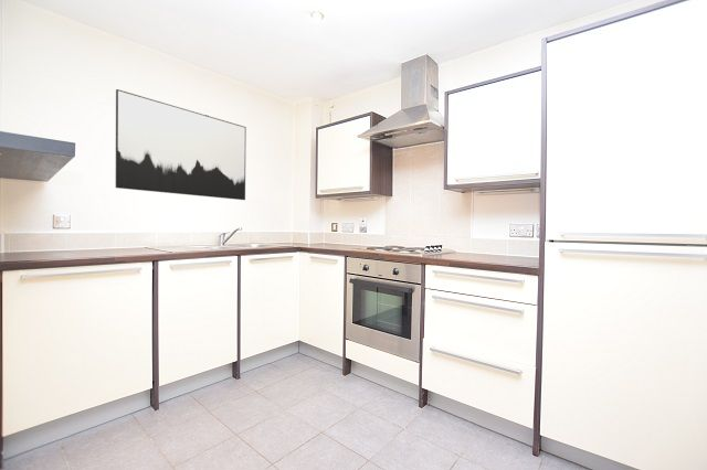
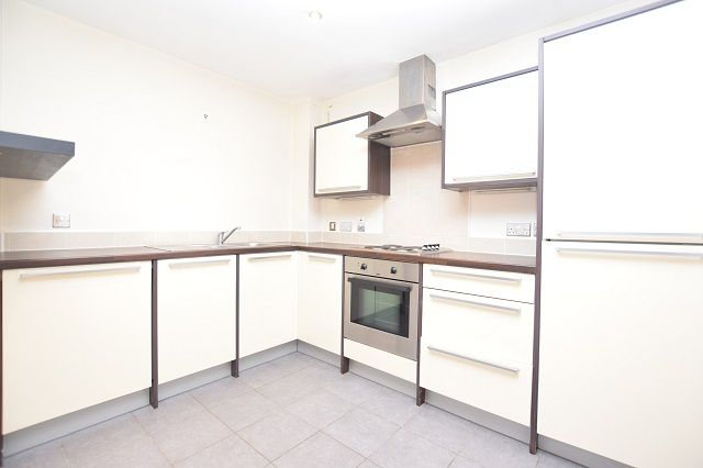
- wall art [115,88,247,201]
